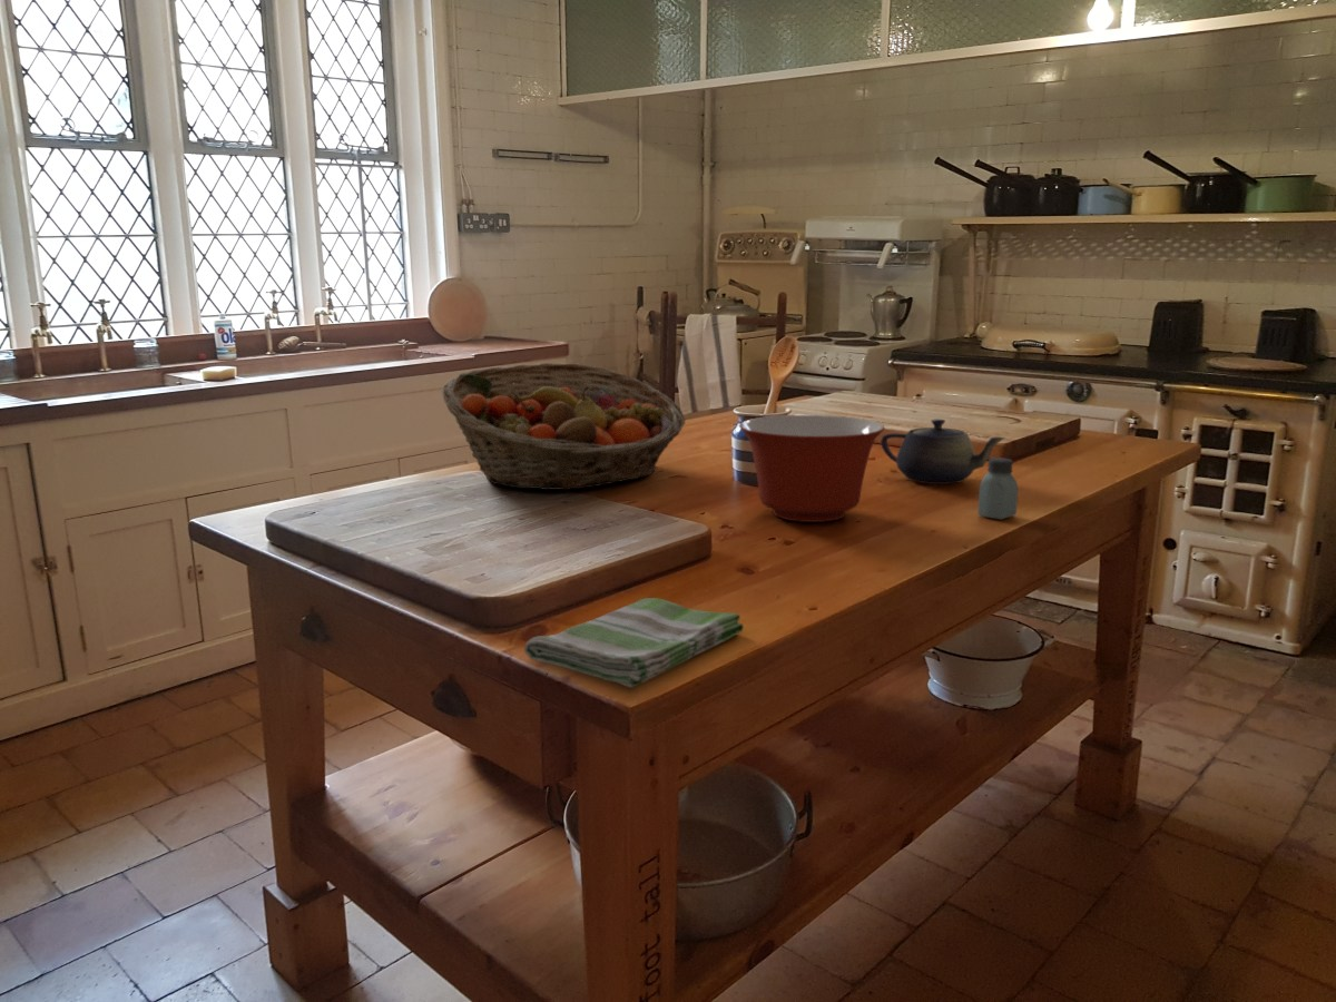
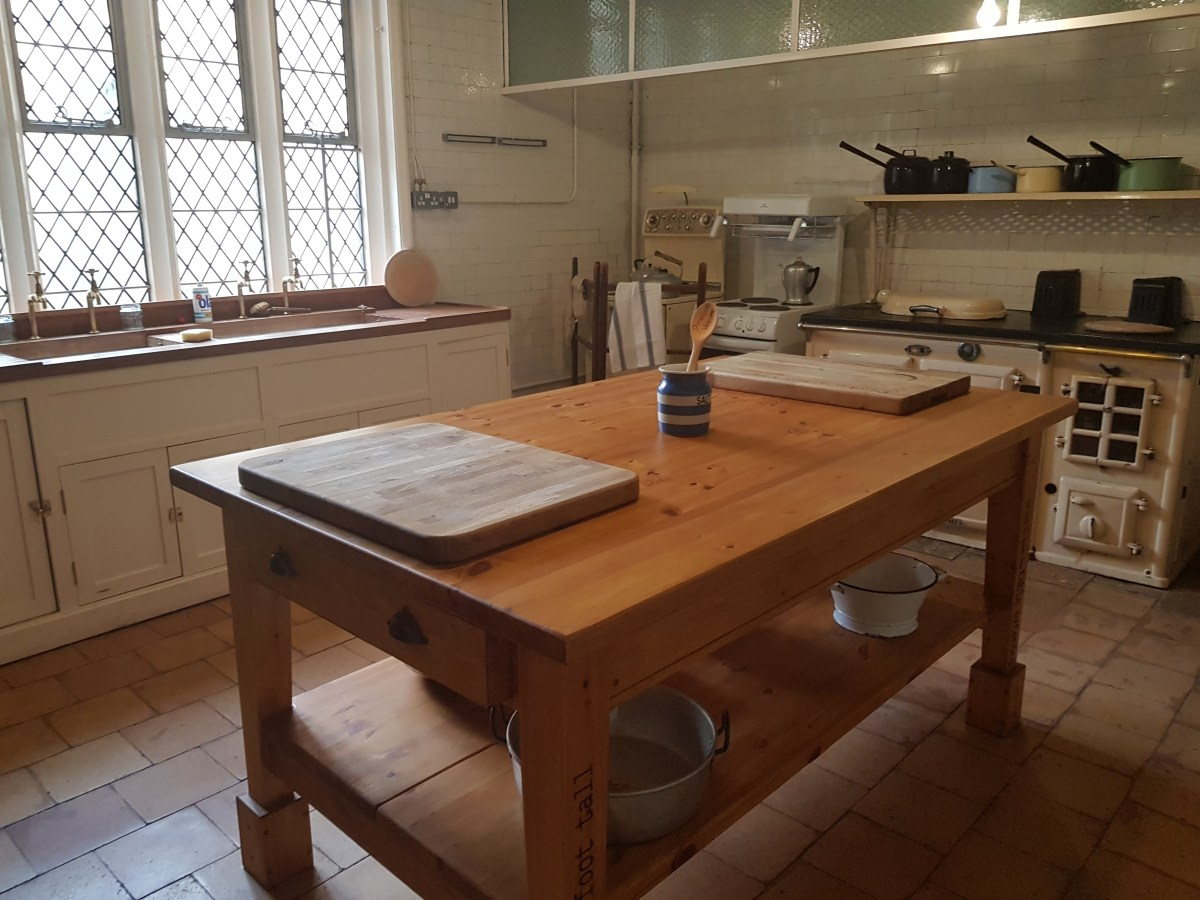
- teapot [880,419,1006,485]
- fruit basket [441,362,686,491]
- dish towel [523,597,745,688]
- saltshaker [976,456,1019,521]
- mixing bowl [738,414,885,523]
